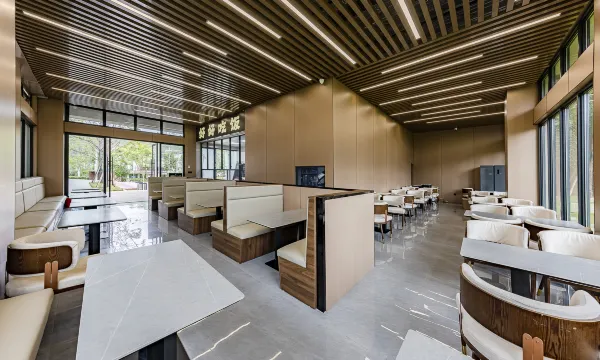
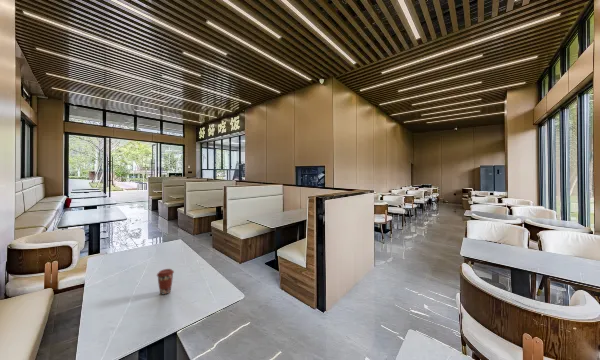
+ coffee cup [156,268,175,296]
